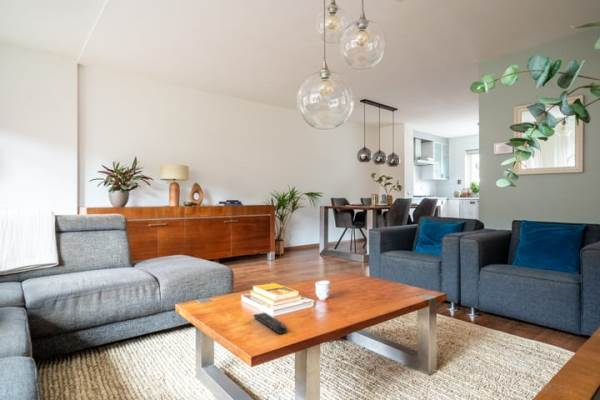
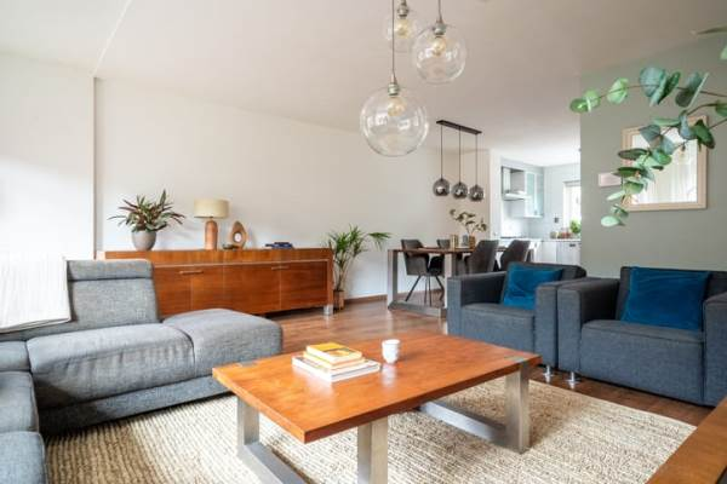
- remote control [252,311,288,335]
